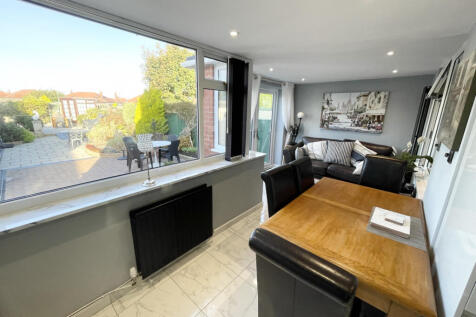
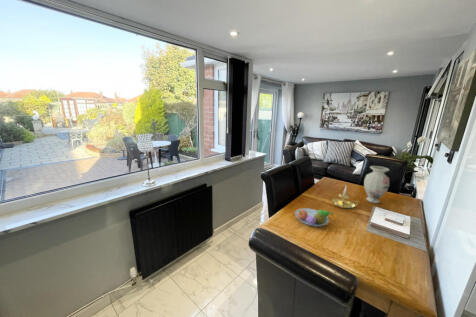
+ candle holder [331,185,361,210]
+ vase [363,165,391,204]
+ fruit bowl [294,207,335,228]
